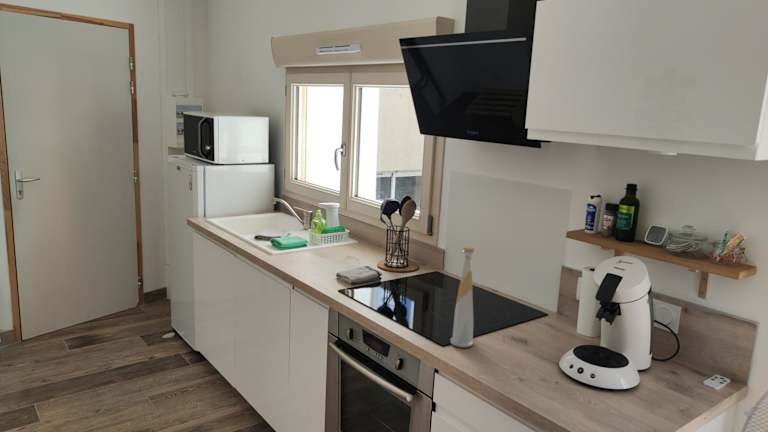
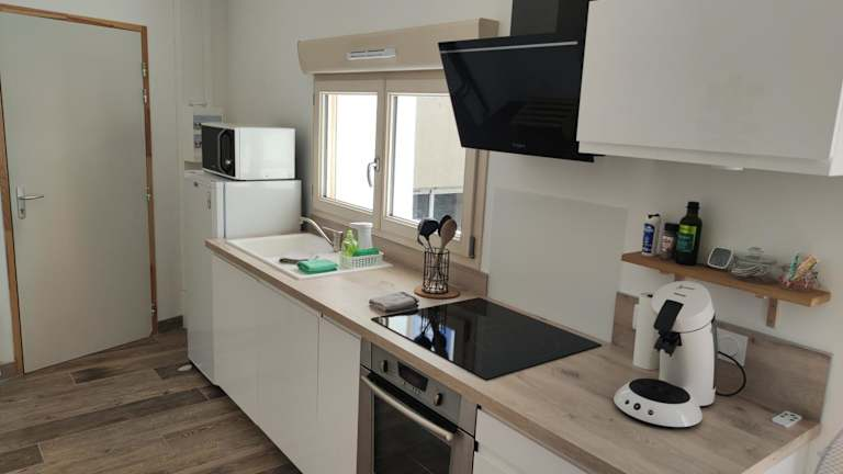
- bottle [449,245,475,349]
